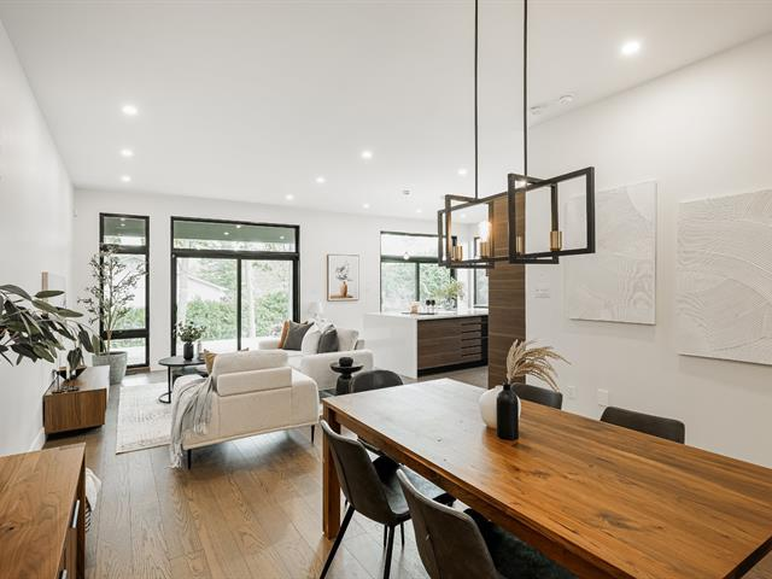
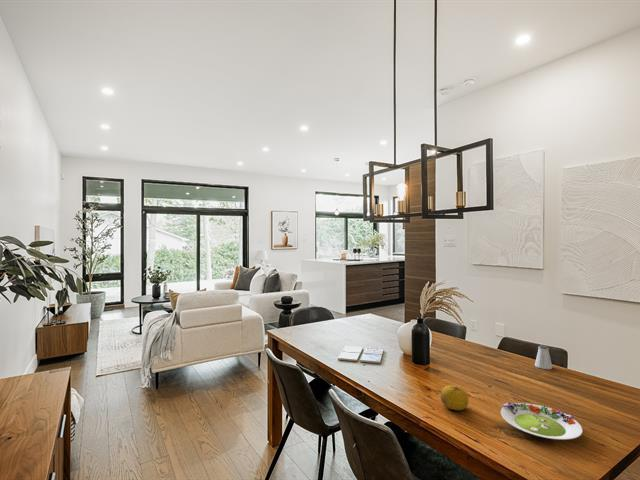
+ salad plate [500,402,583,441]
+ saltshaker [534,344,553,370]
+ drink coaster [337,345,385,364]
+ fruit [439,384,470,411]
